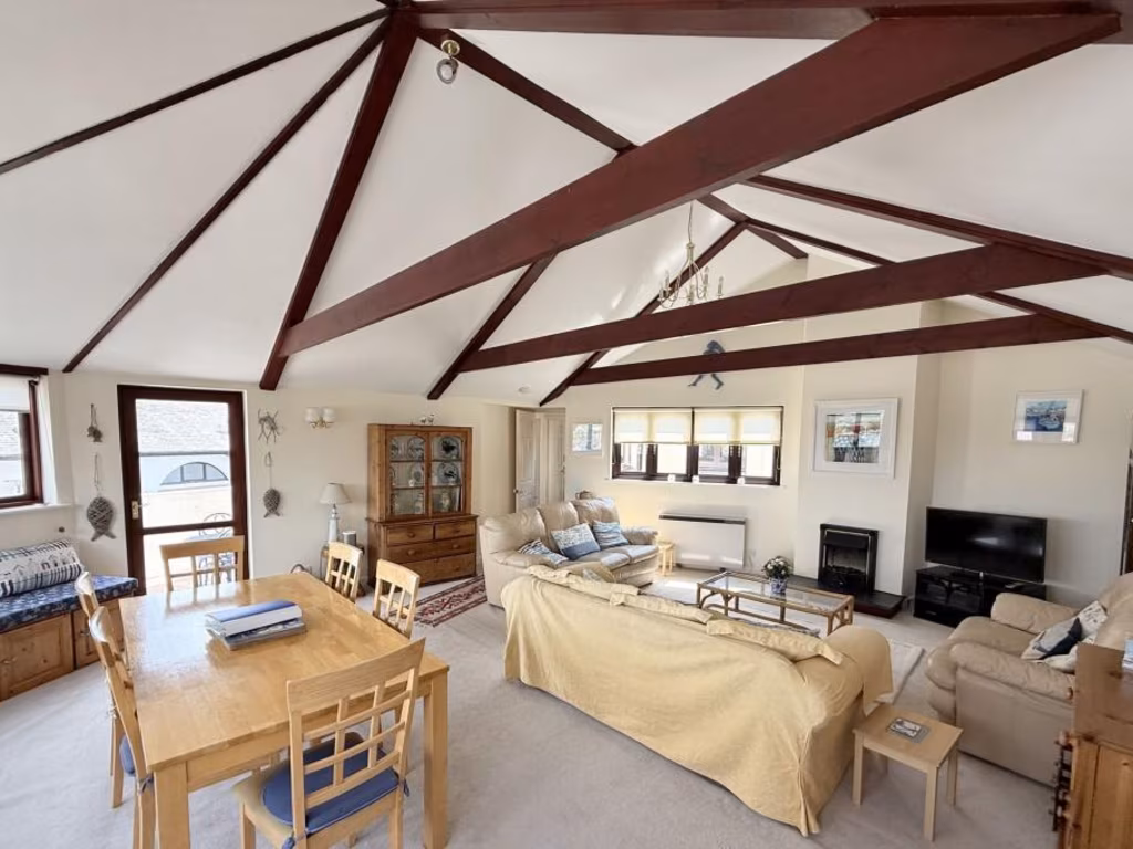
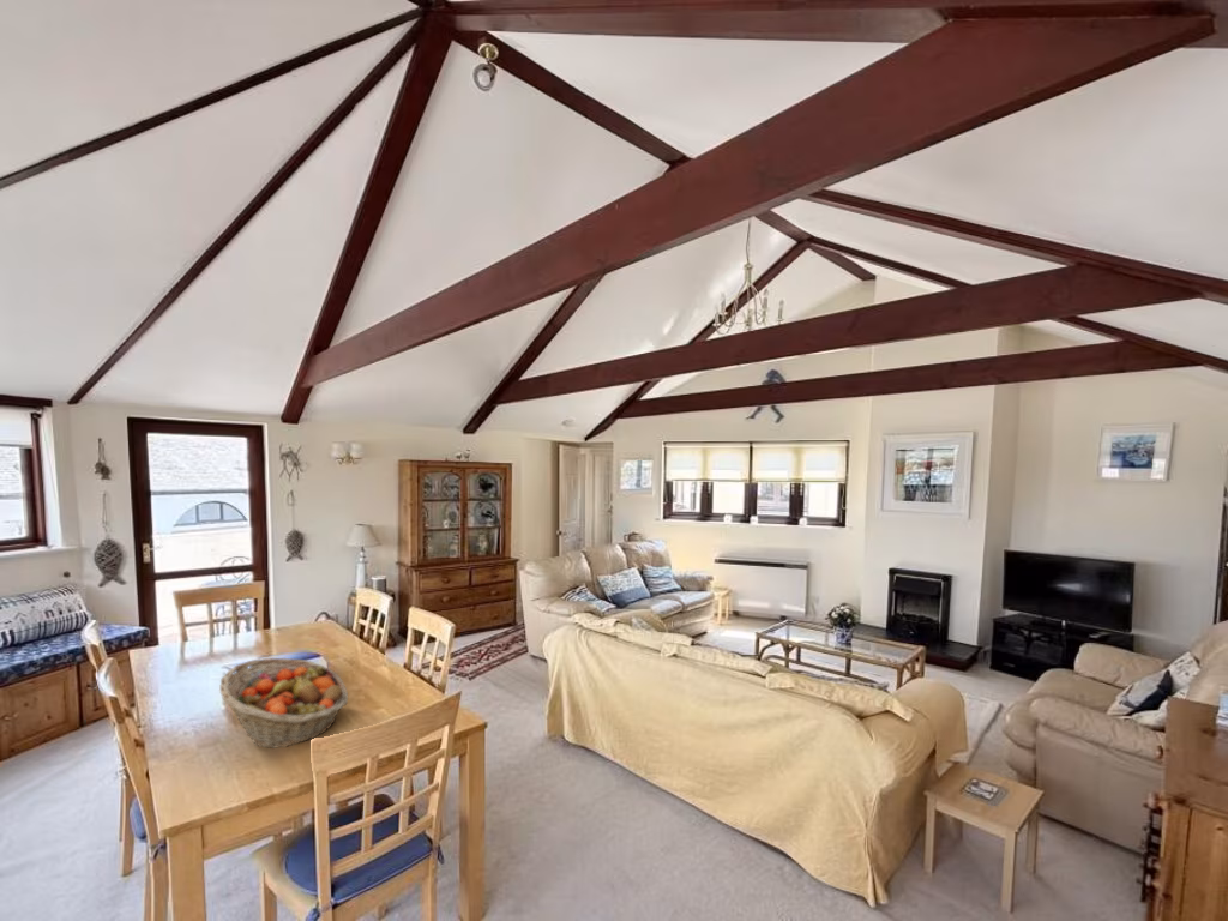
+ fruit basket [218,656,349,750]
